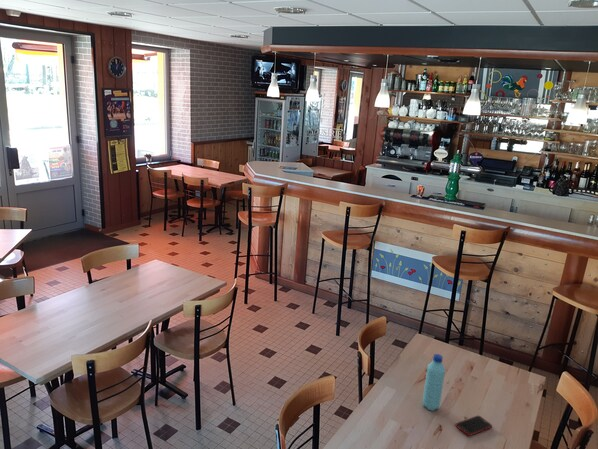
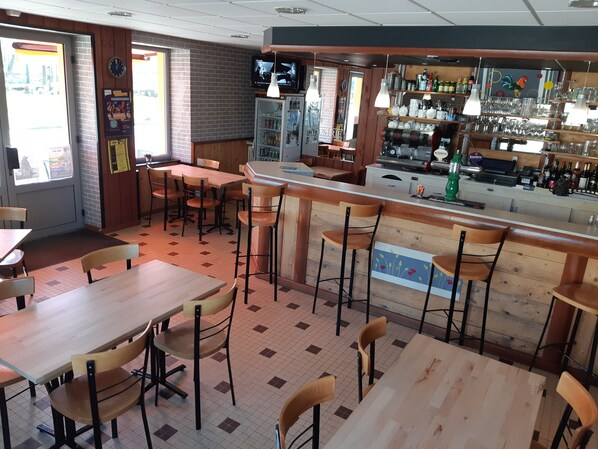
- cell phone [454,415,493,437]
- water bottle [422,353,446,411]
